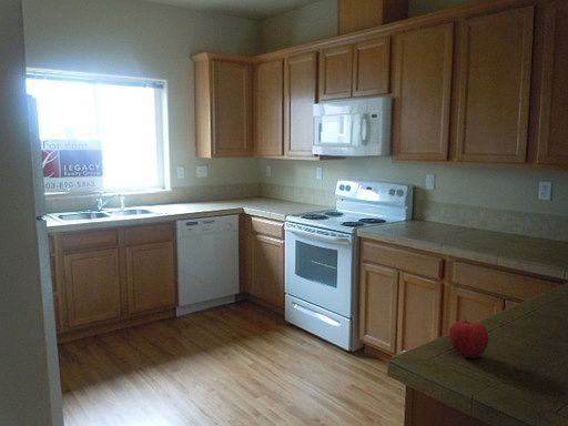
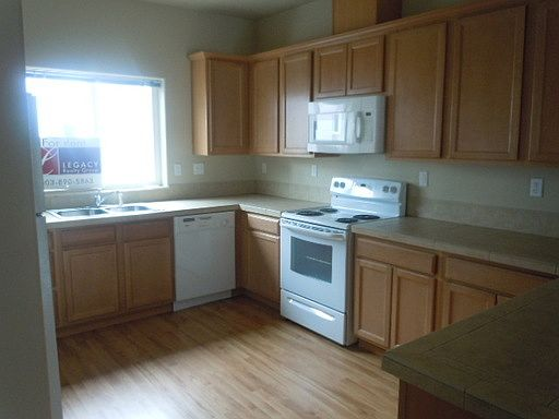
- fruit [448,316,489,359]
